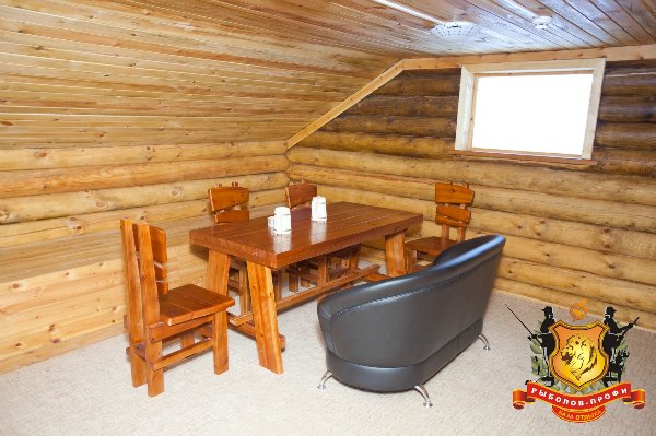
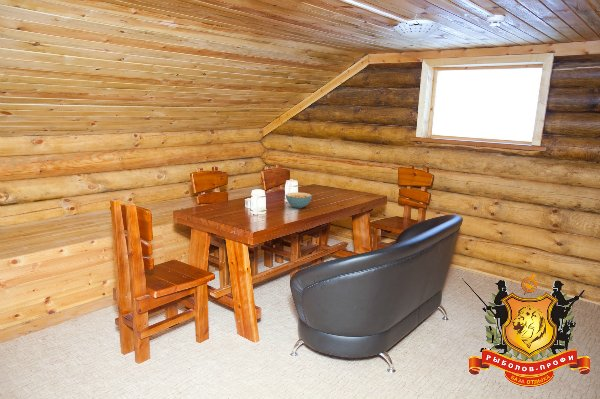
+ cereal bowl [285,192,313,209]
